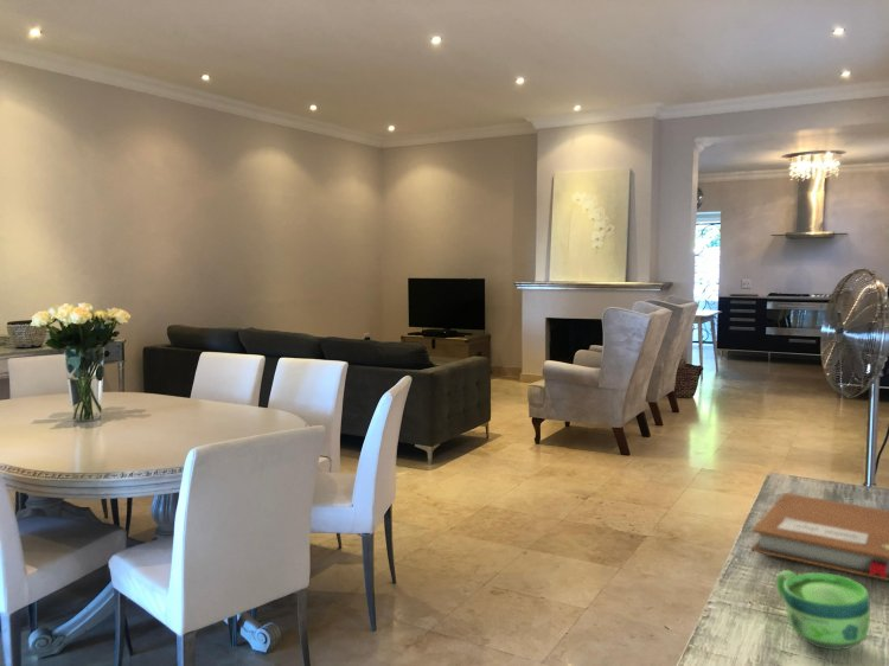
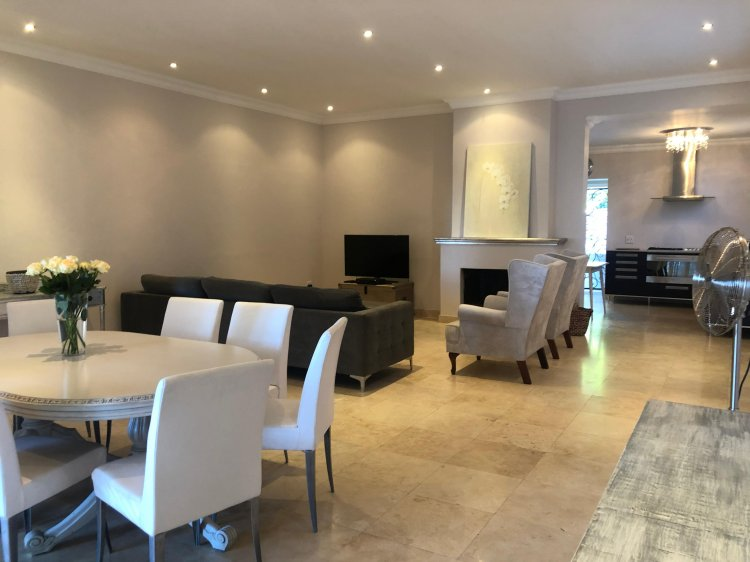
- notebook [750,492,889,582]
- cup [774,569,871,651]
